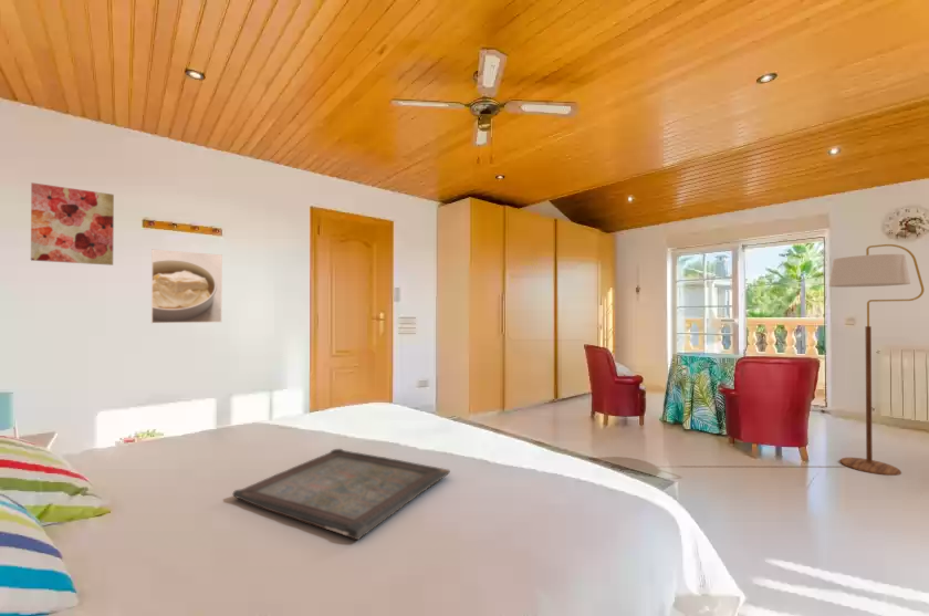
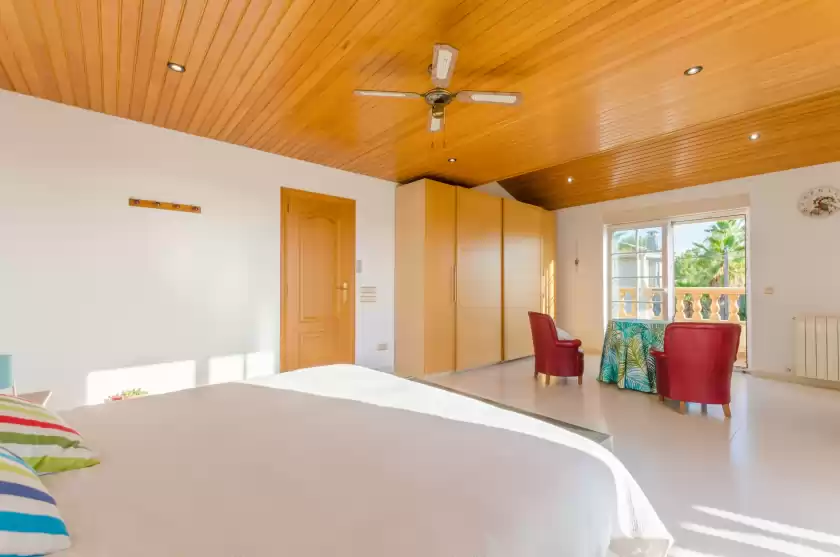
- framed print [150,249,223,324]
- wall art [30,181,115,267]
- serving tray [231,448,451,541]
- floor lamp [828,243,926,477]
